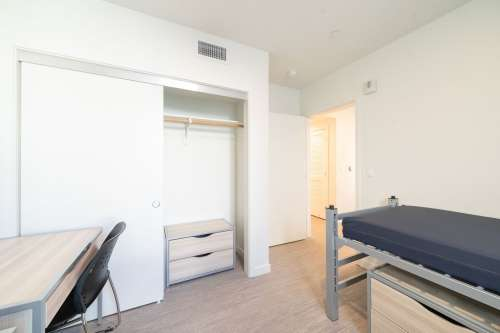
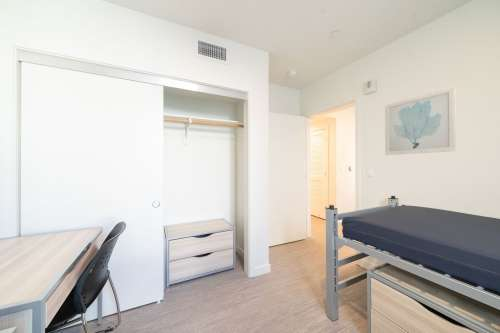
+ wall art [384,85,457,156]
